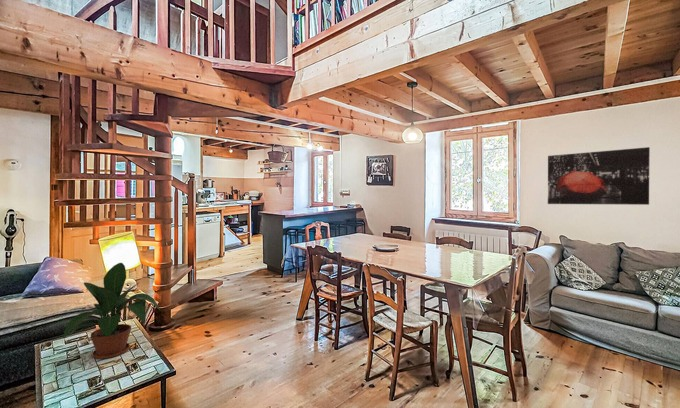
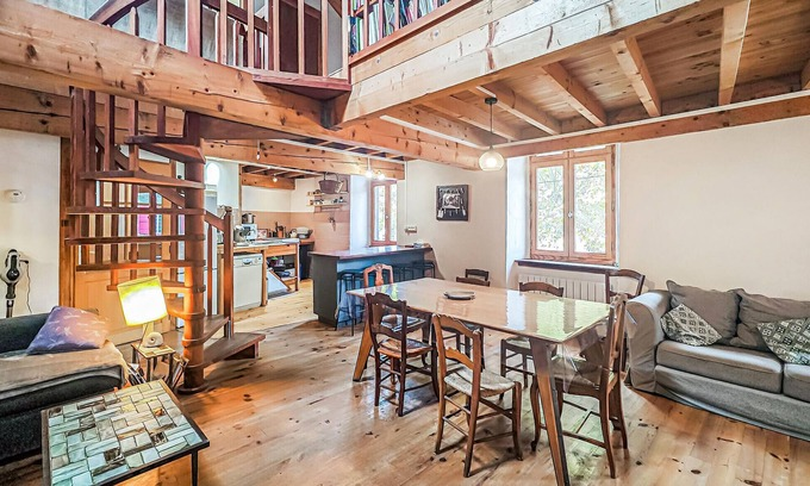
- potted plant [62,262,161,360]
- wall art [547,146,651,206]
